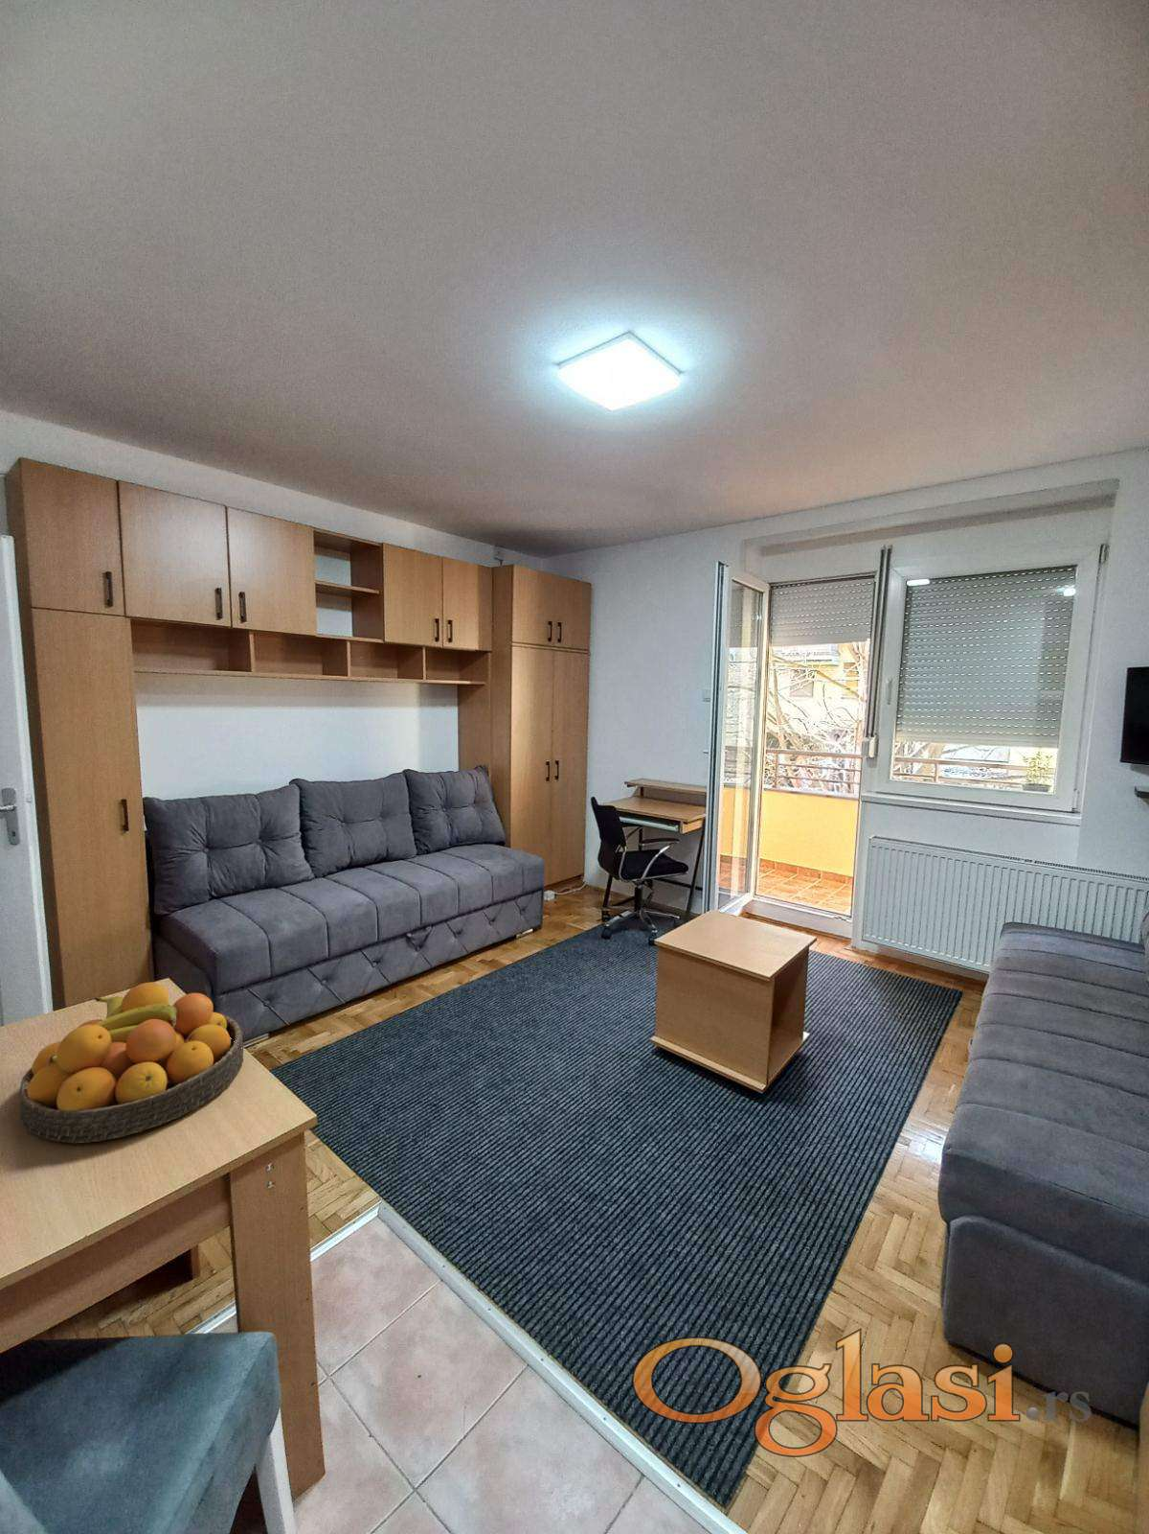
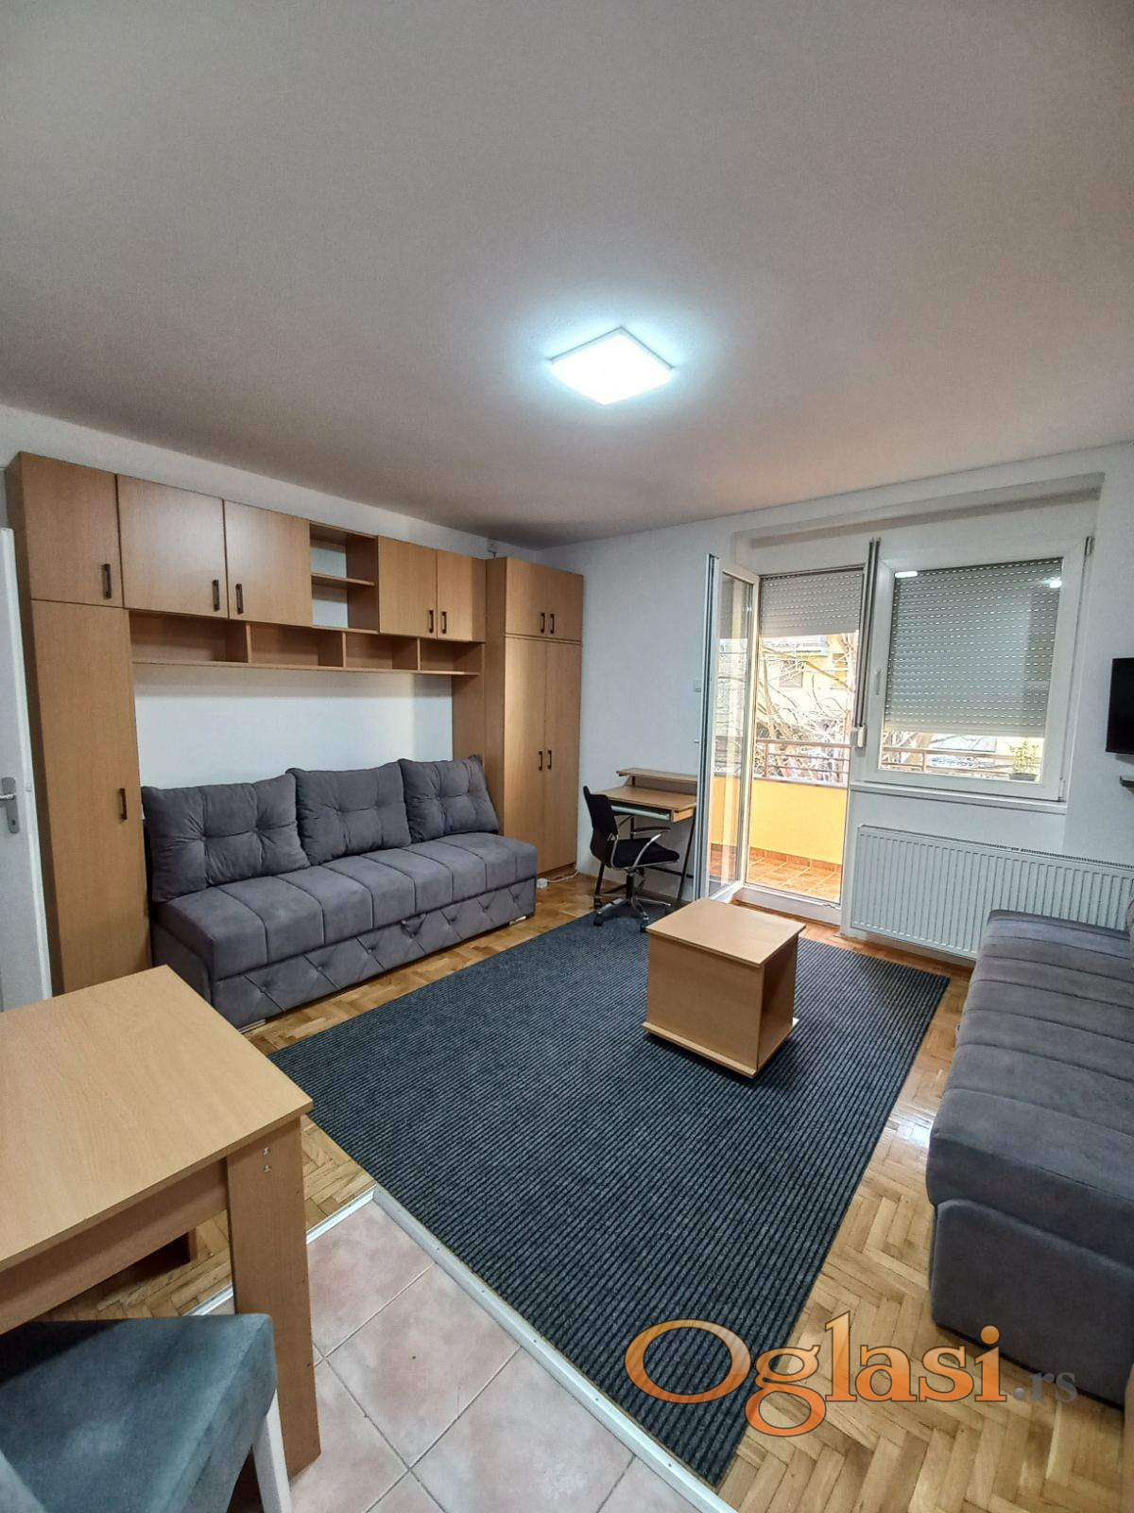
- fruit bowl [18,982,244,1144]
